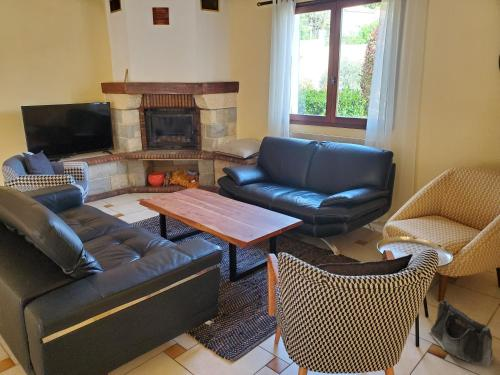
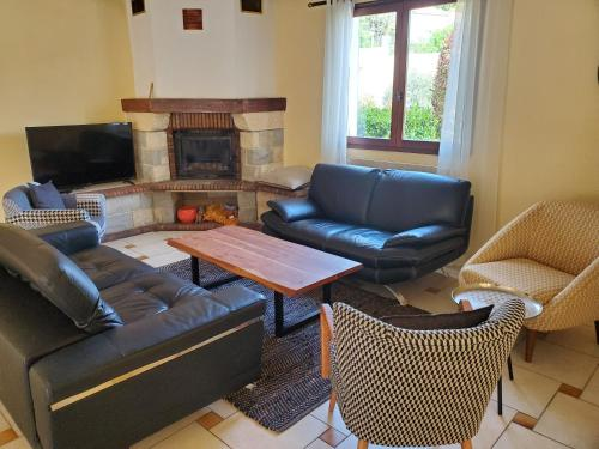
- saddlebag [428,300,494,368]
